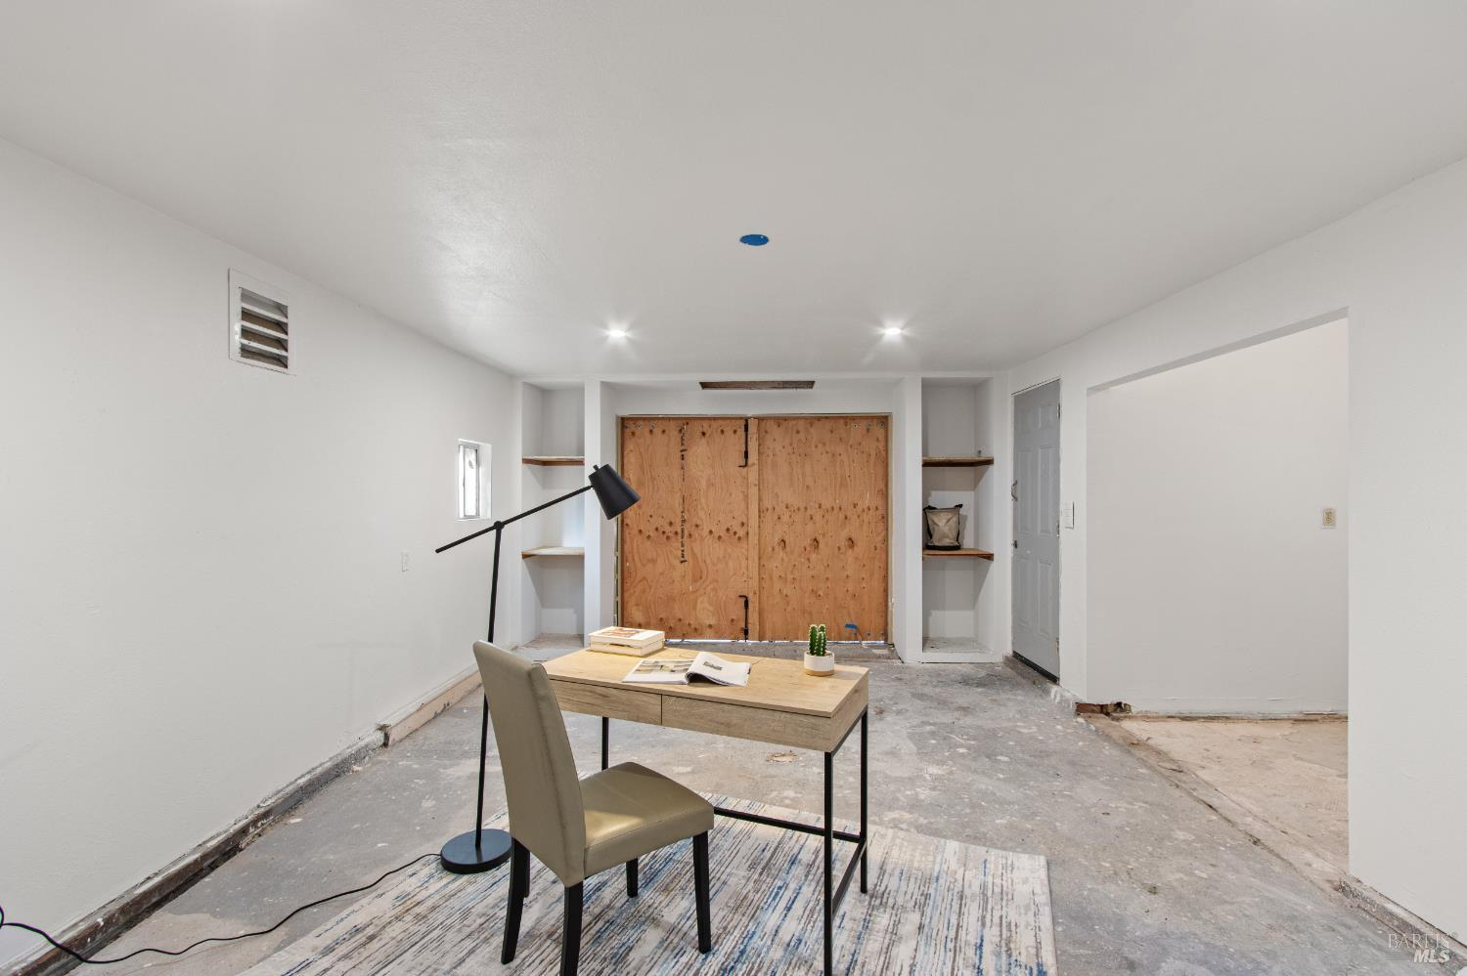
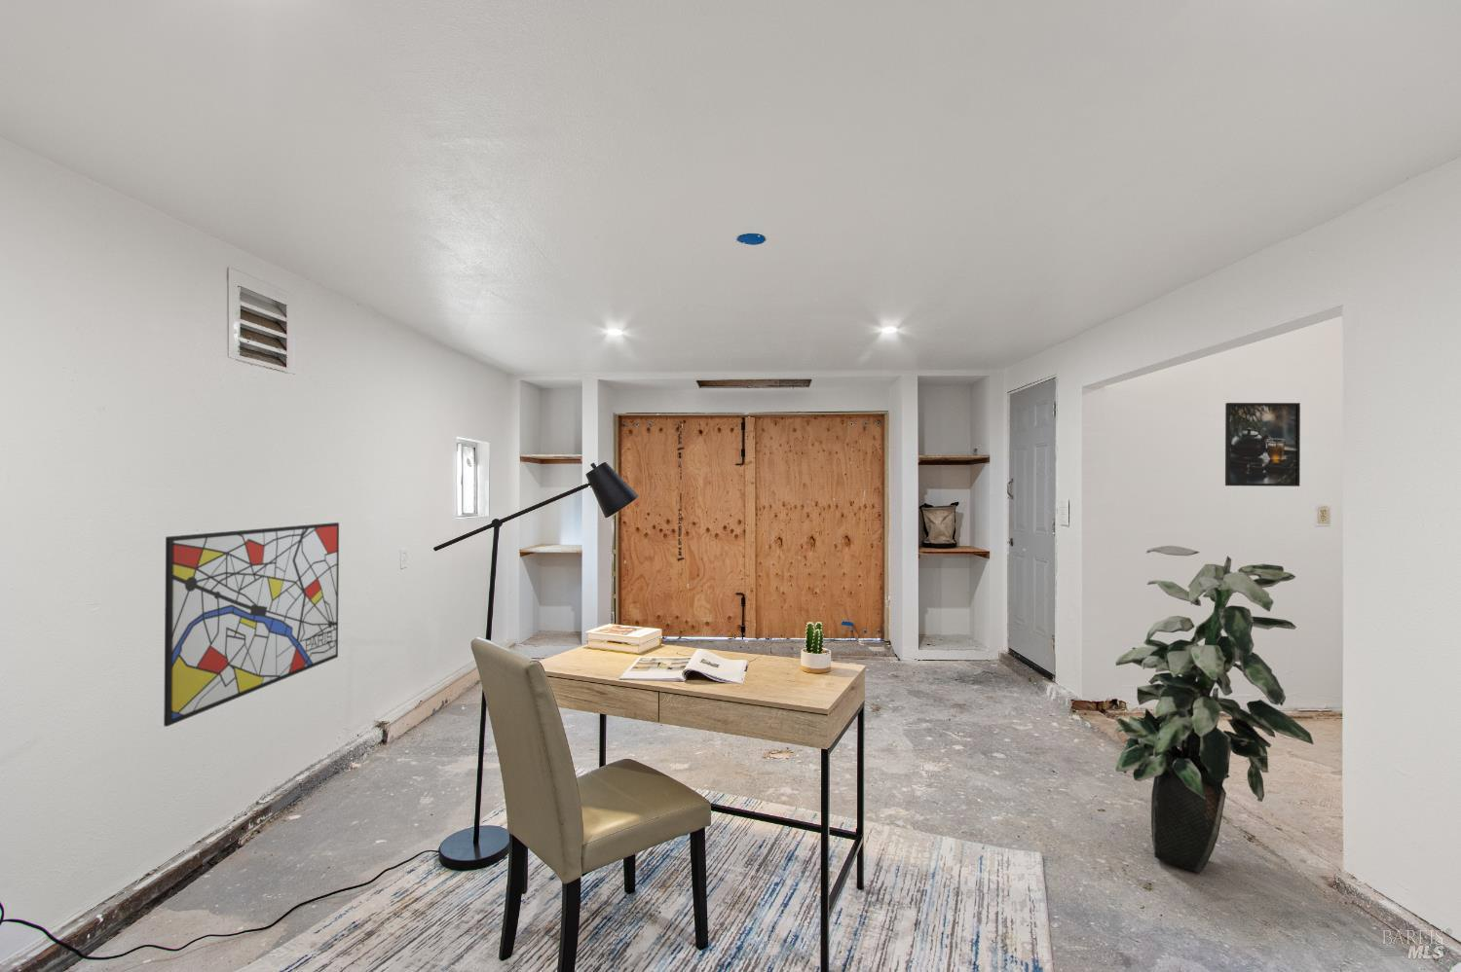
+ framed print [1224,401,1301,487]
+ indoor plant [1114,545,1314,874]
+ wall art [163,522,340,728]
